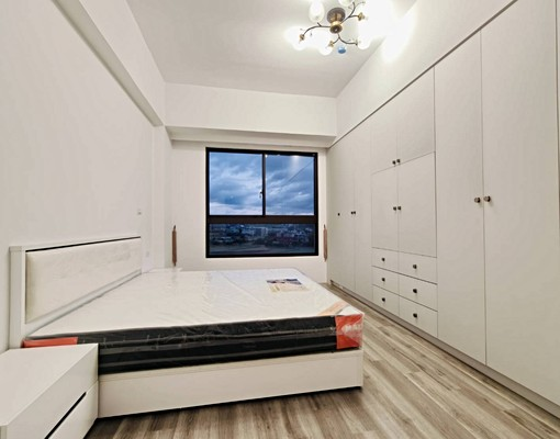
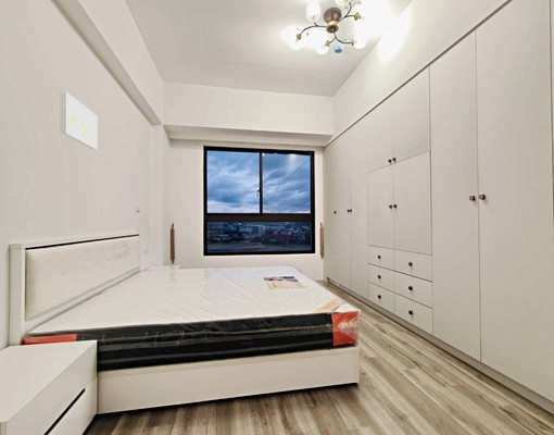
+ wall art [59,90,98,150]
